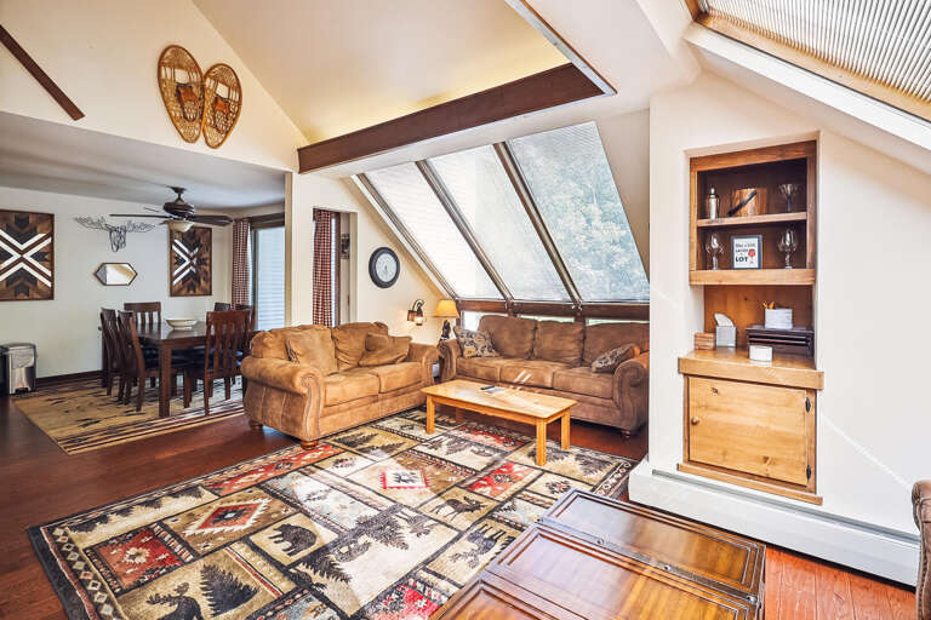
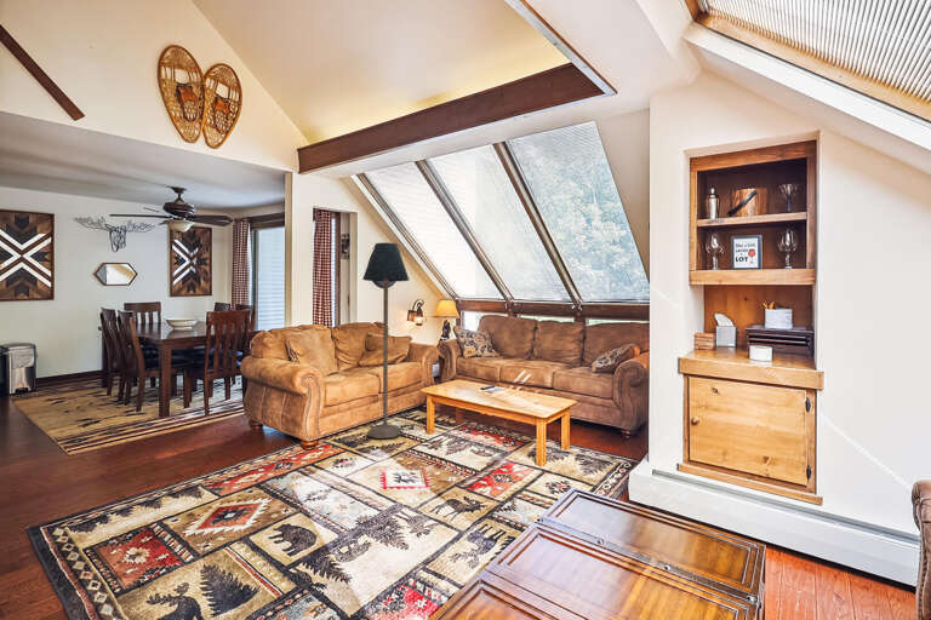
+ floor lamp [361,242,411,440]
